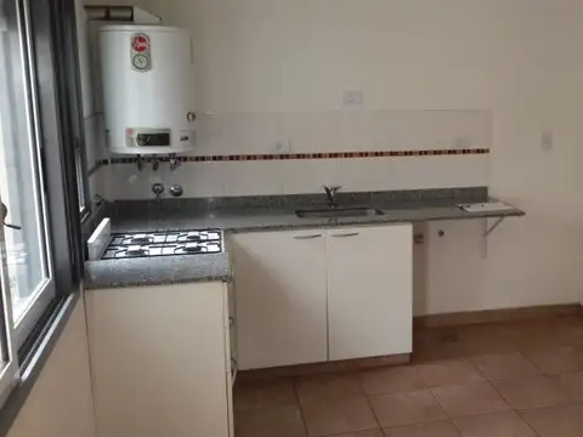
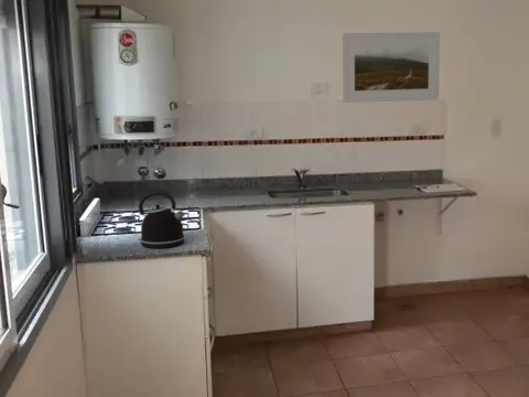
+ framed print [342,31,441,104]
+ kettle [138,190,186,249]
